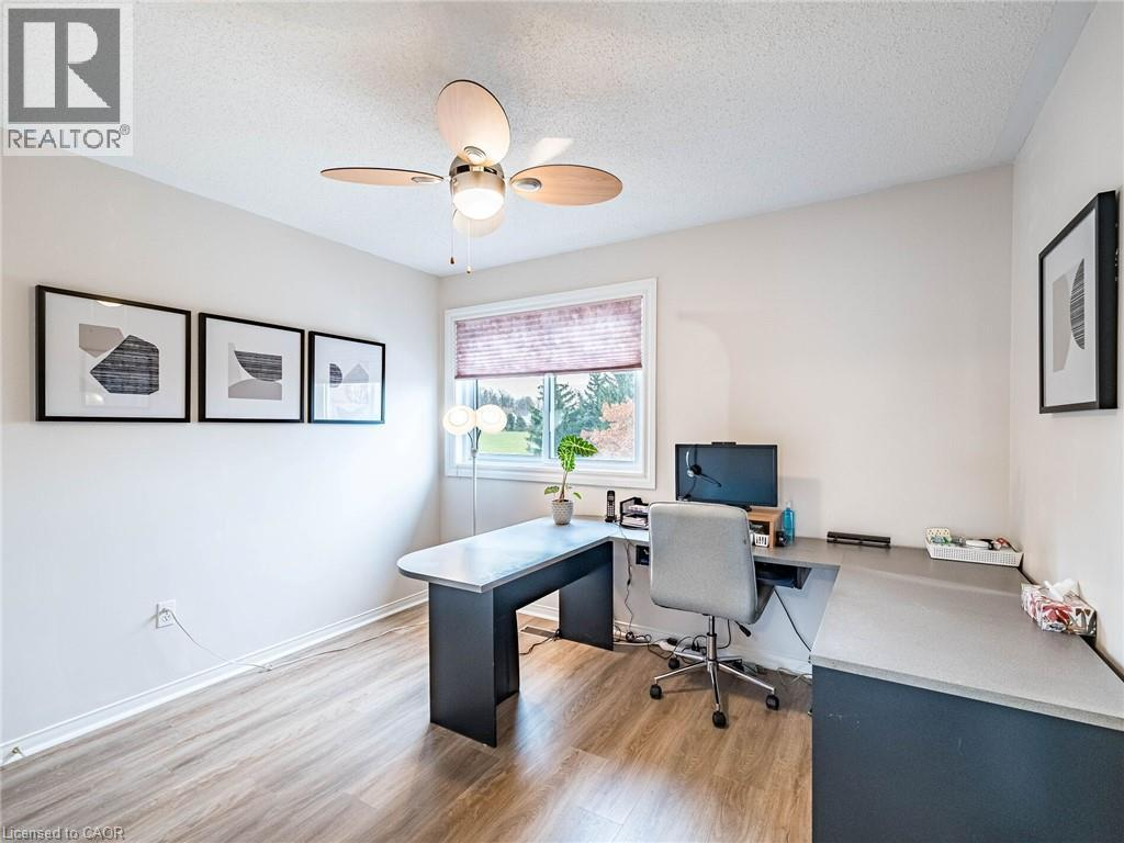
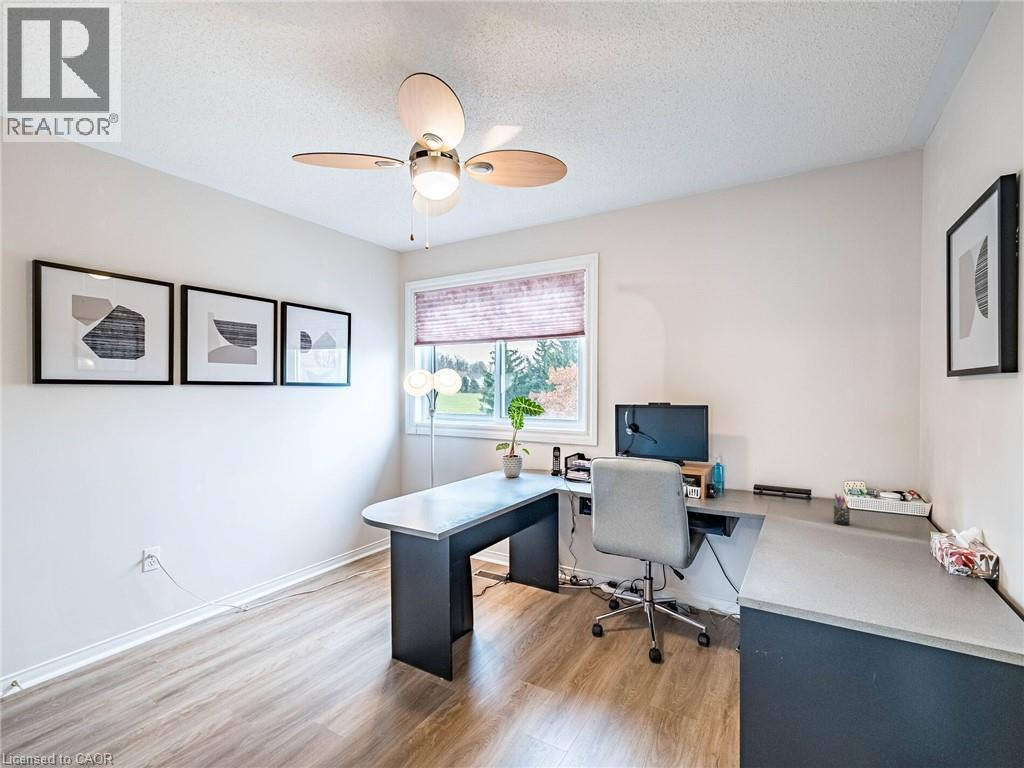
+ pen holder [831,493,851,526]
